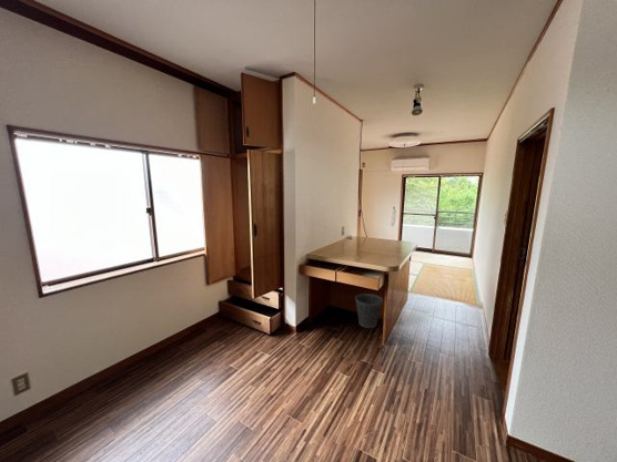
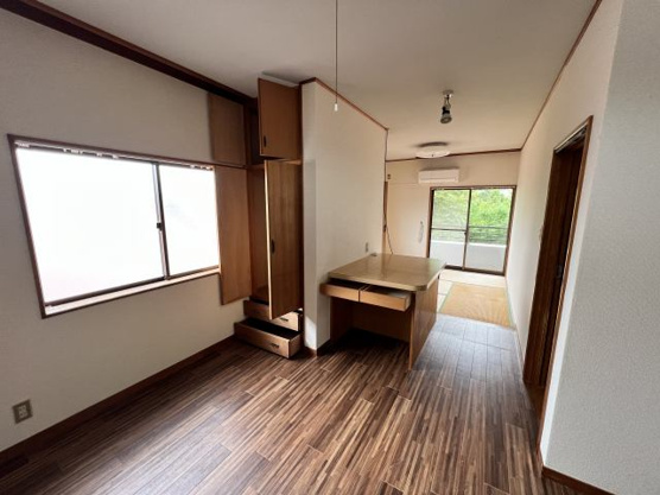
- wastebasket [354,292,384,329]
